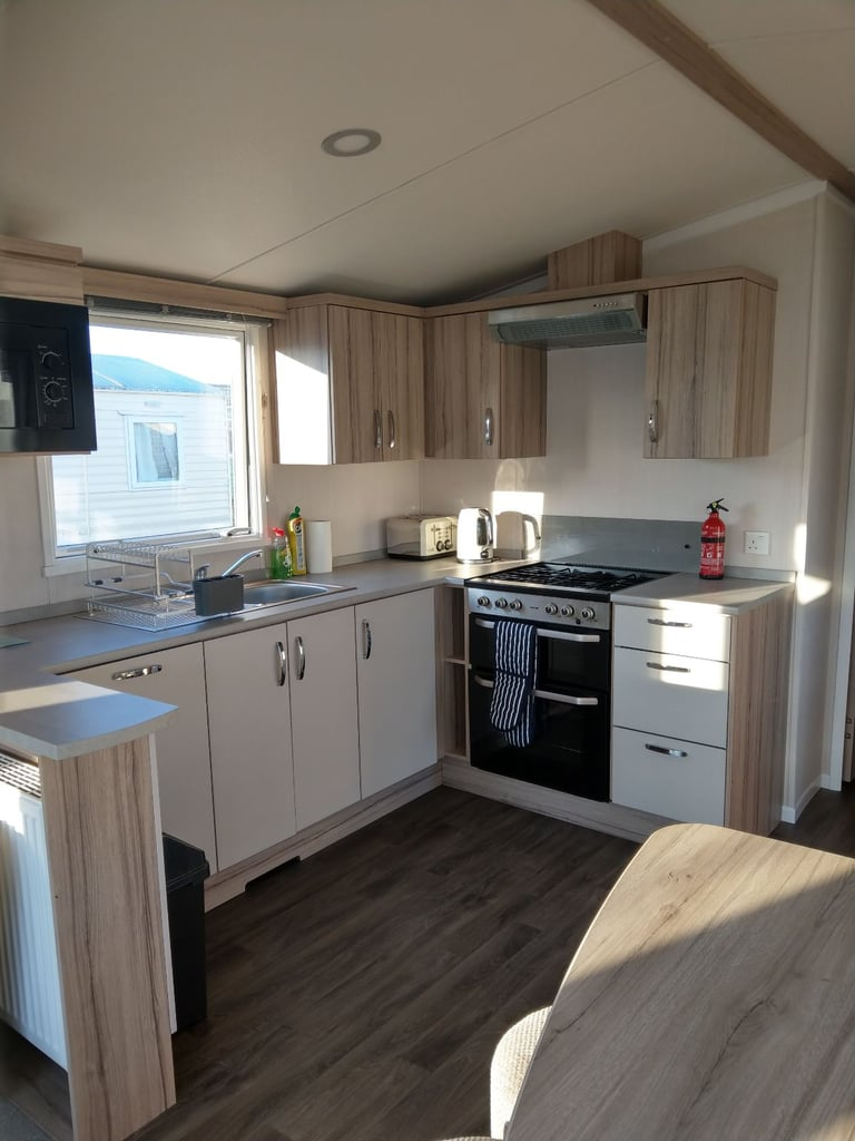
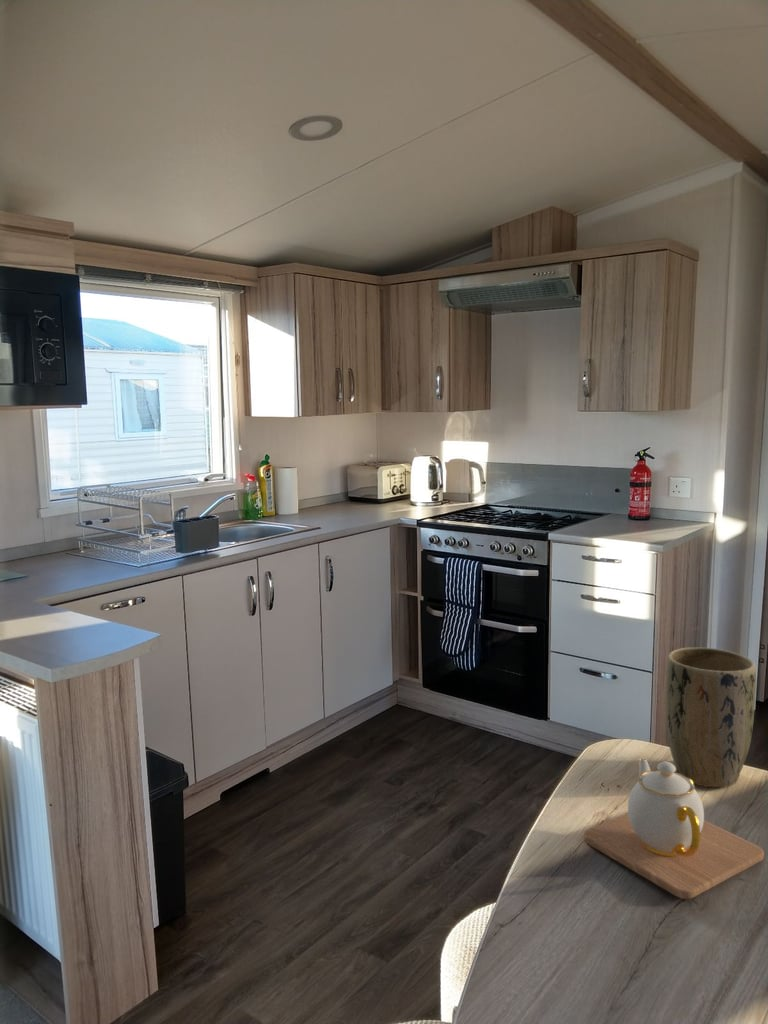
+ teapot [583,758,765,900]
+ plant pot [664,647,757,788]
